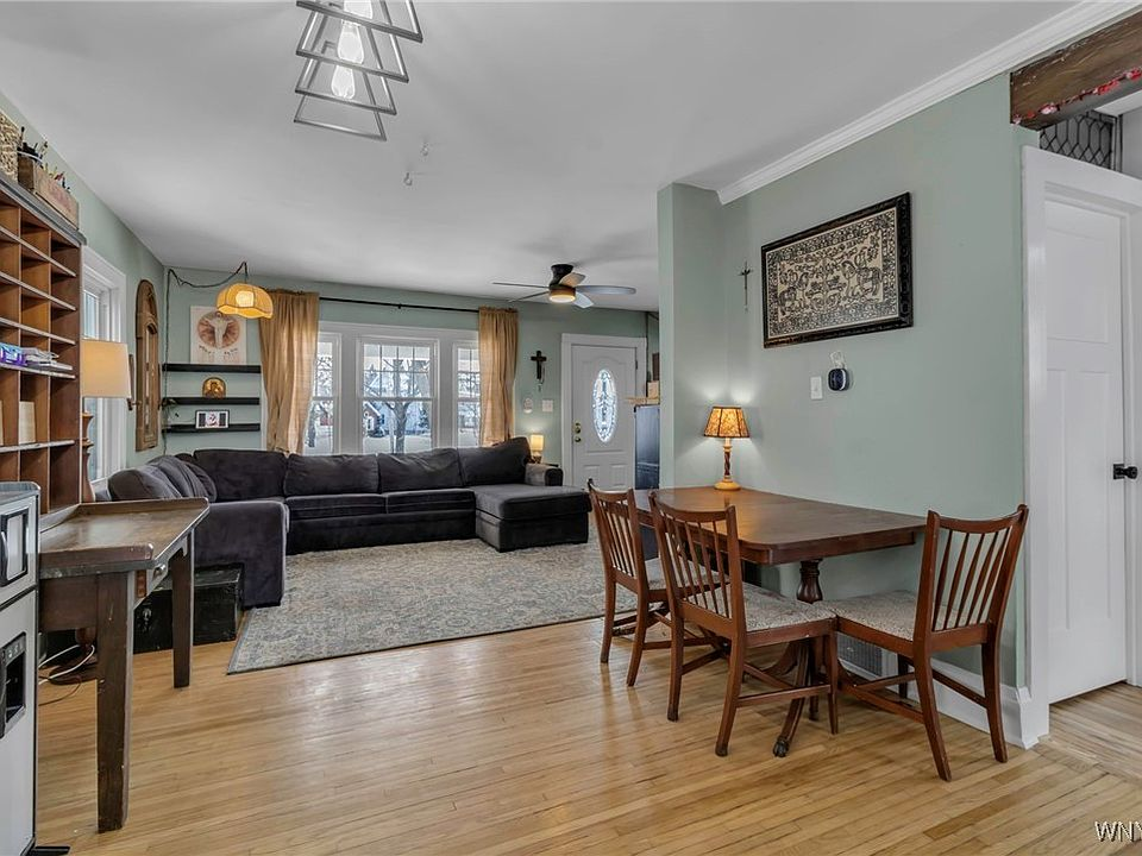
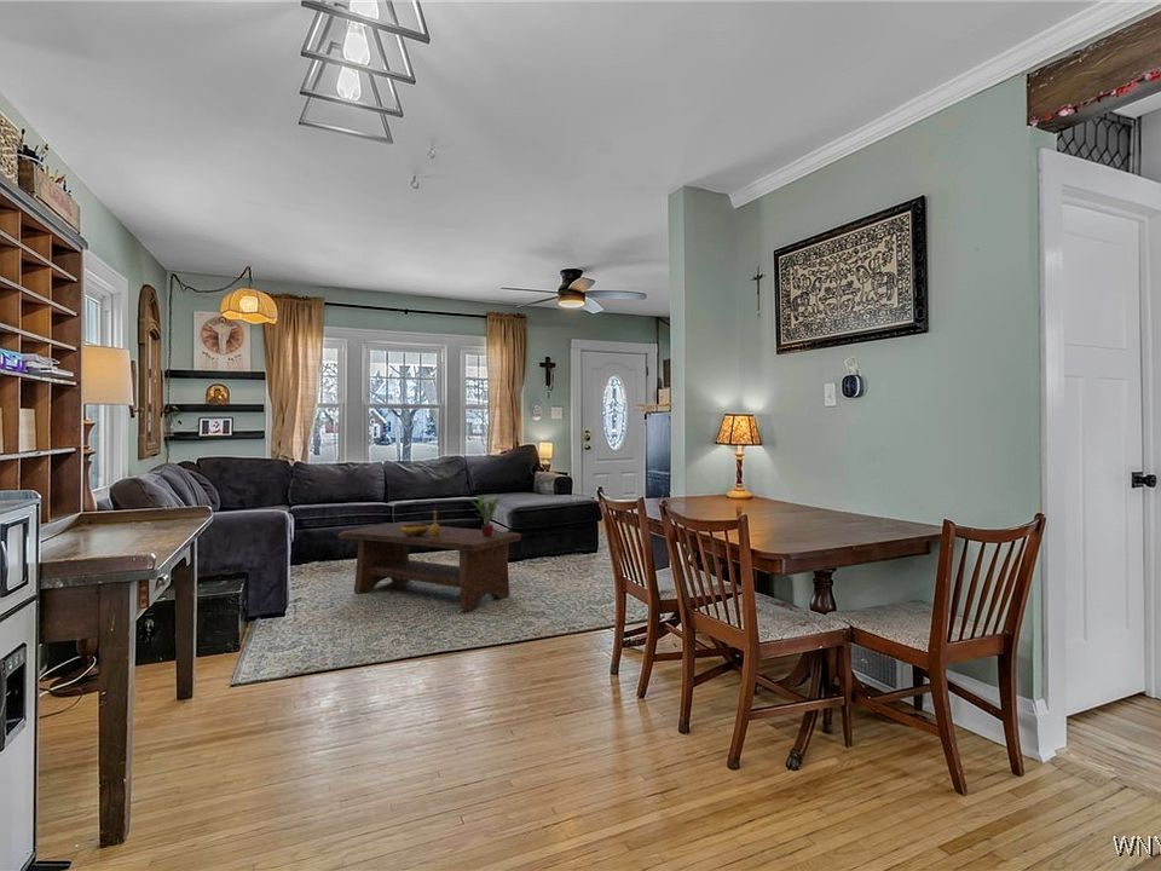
+ decorative bowl [400,509,440,538]
+ potted plant [467,494,510,537]
+ coffee table [336,520,522,613]
